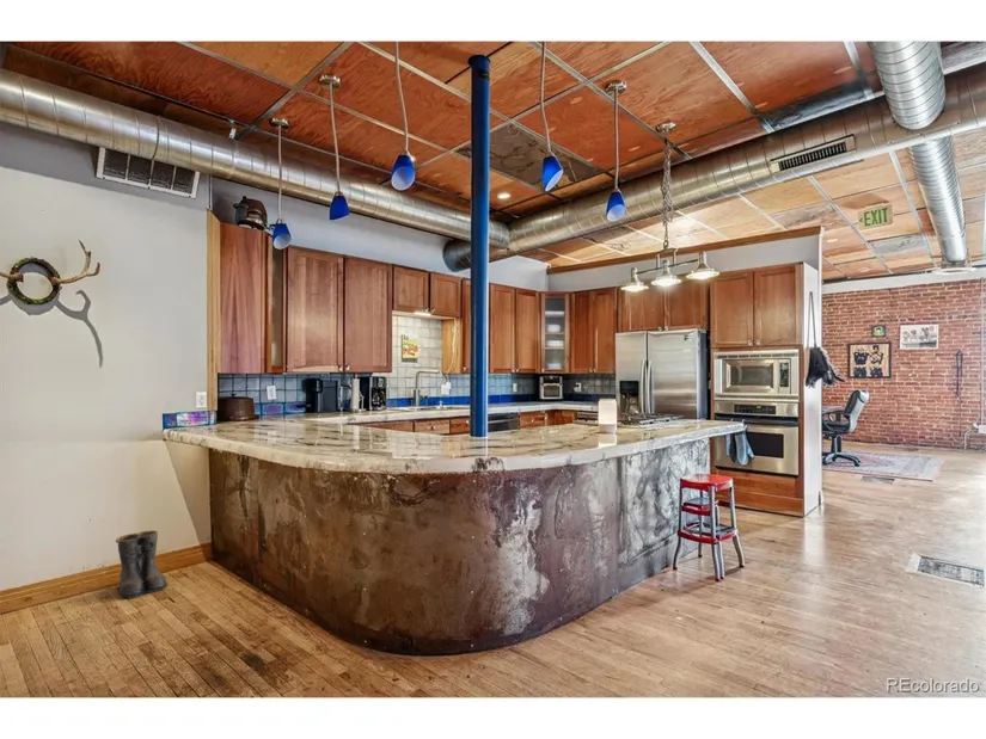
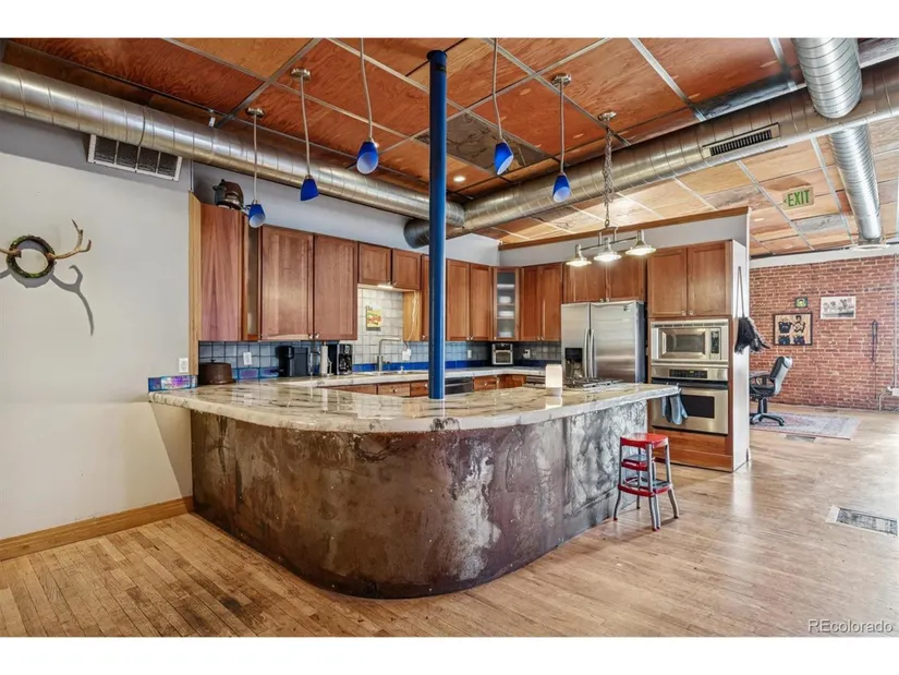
- boots [115,529,170,599]
